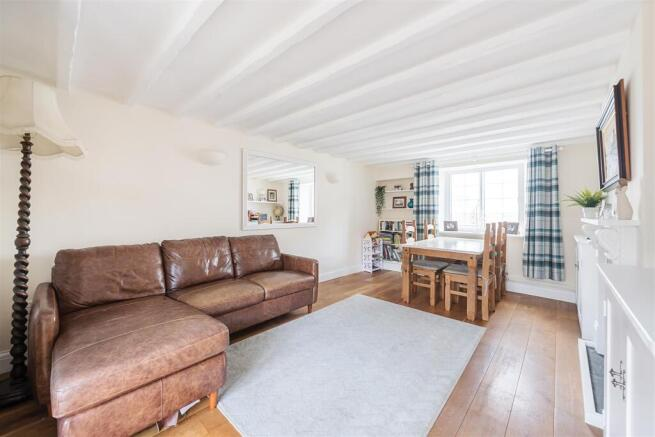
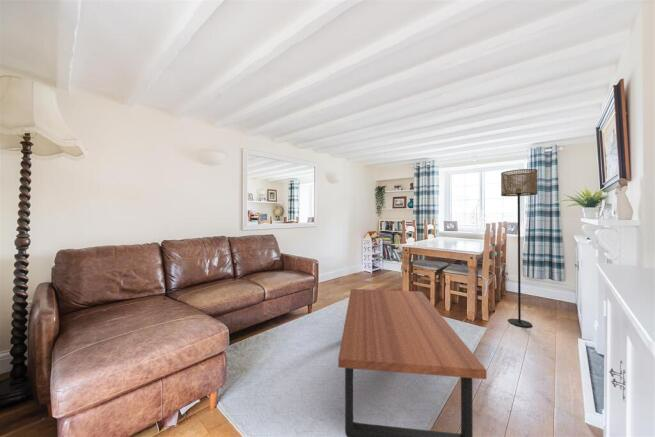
+ floor lamp [500,168,539,328]
+ coffee table [337,288,487,437]
